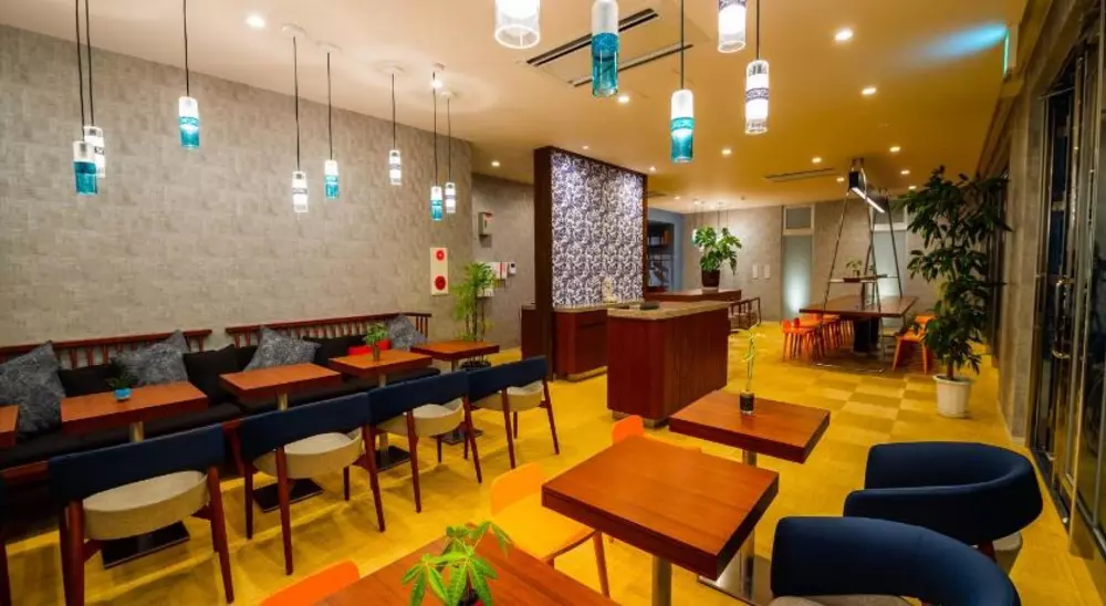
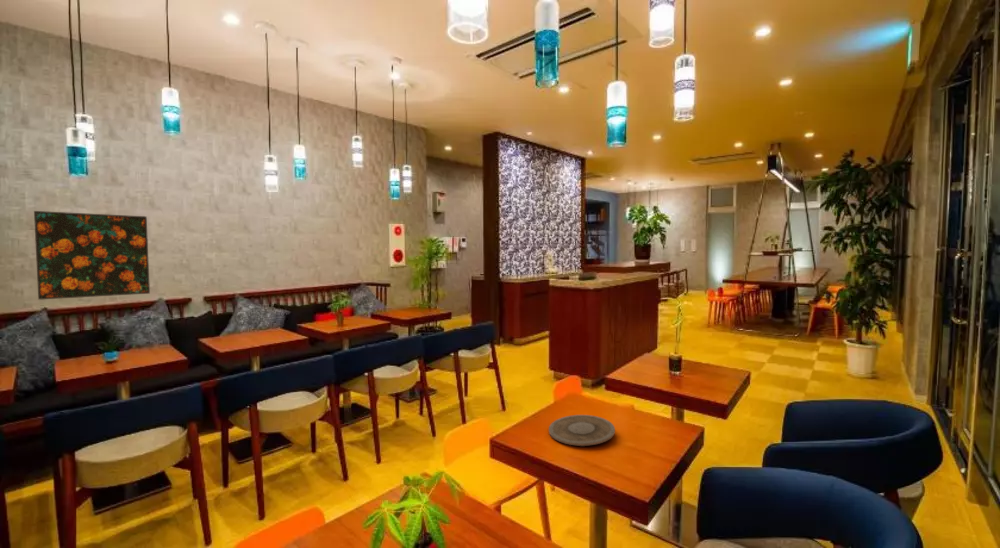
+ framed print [33,210,151,301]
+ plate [548,414,616,447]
